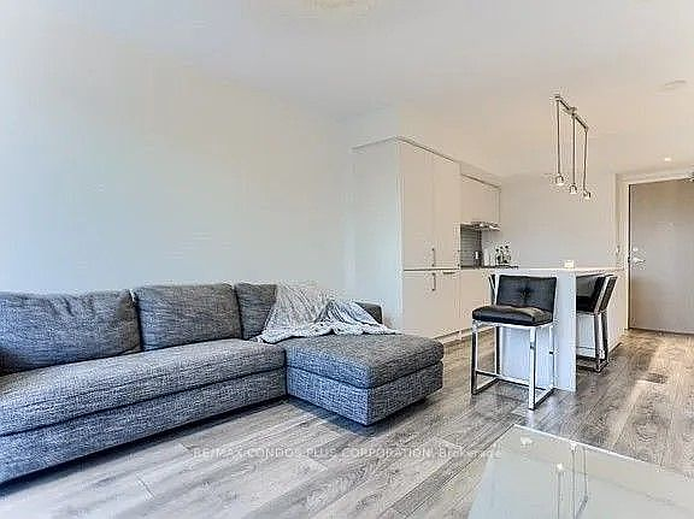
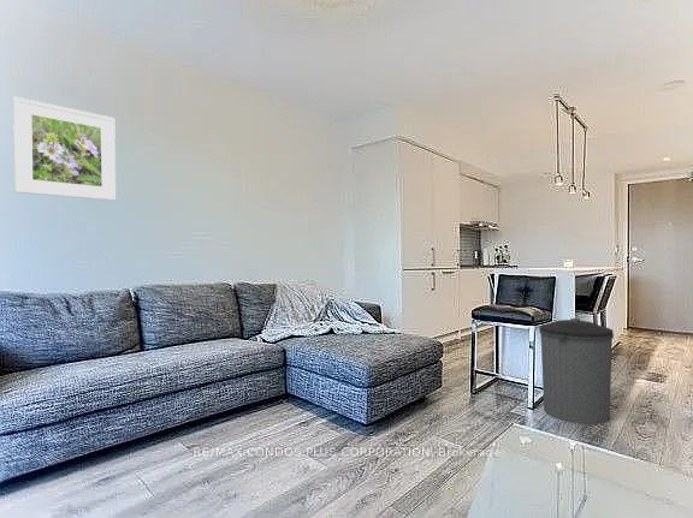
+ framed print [12,96,117,202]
+ trash can [539,317,615,425]
